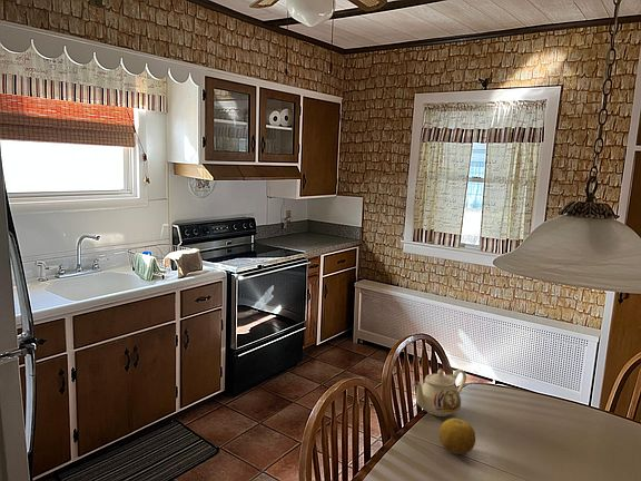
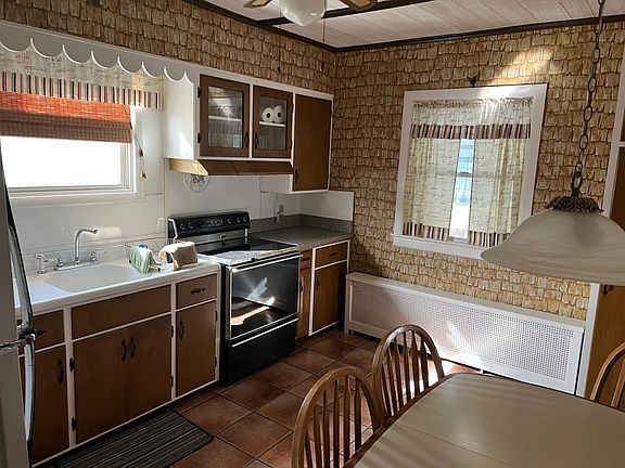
- fruit [438,418,476,455]
- teapot [413,367,467,418]
